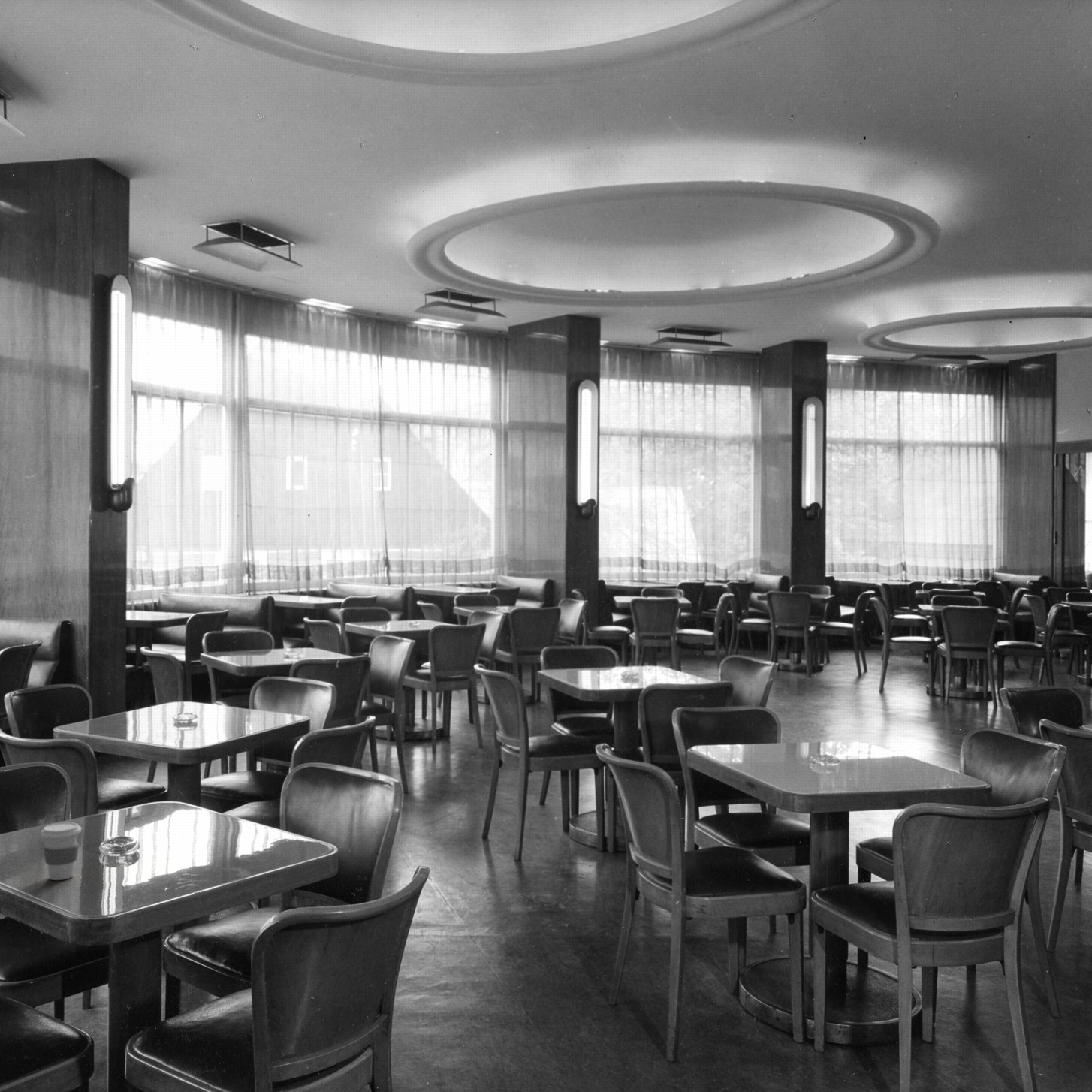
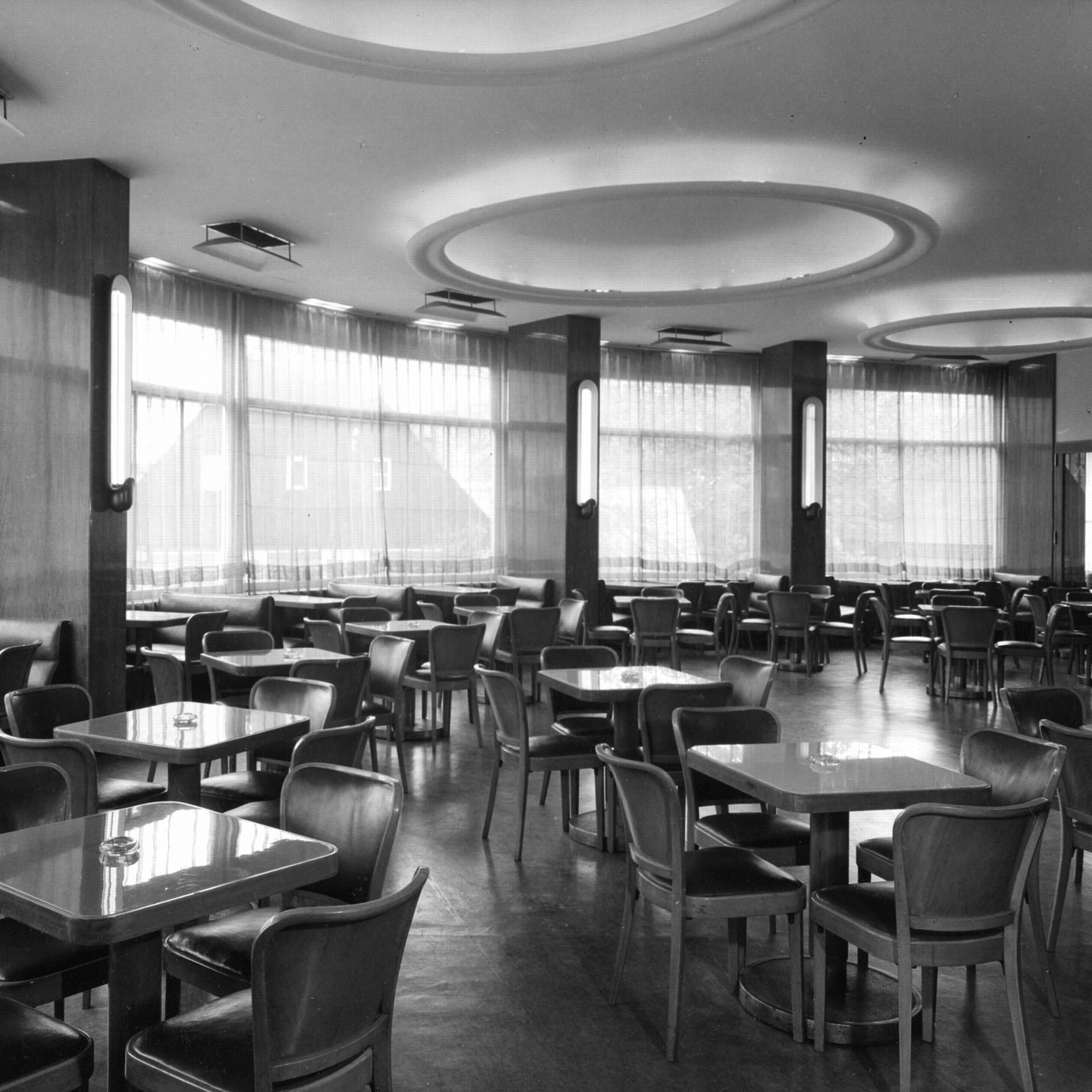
- coffee cup [40,822,82,881]
